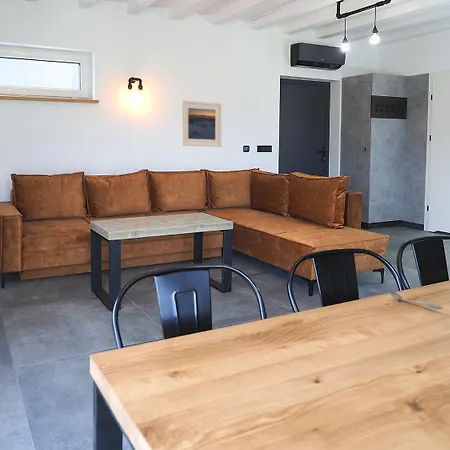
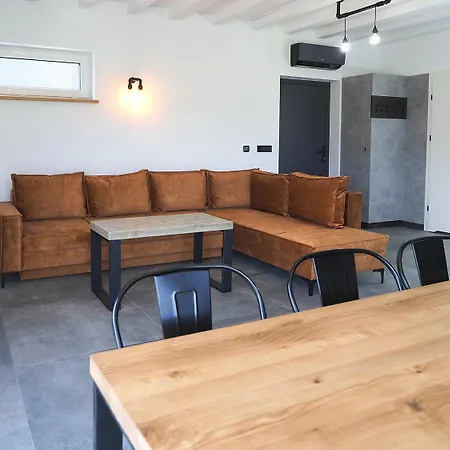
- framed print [180,99,223,148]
- spoon [388,289,444,310]
